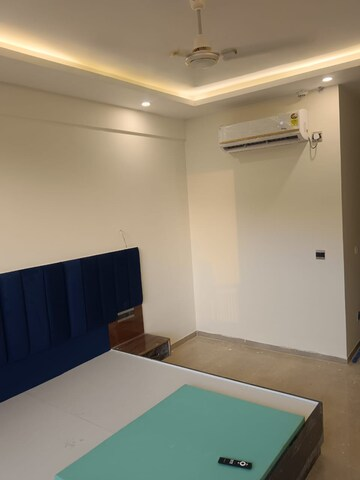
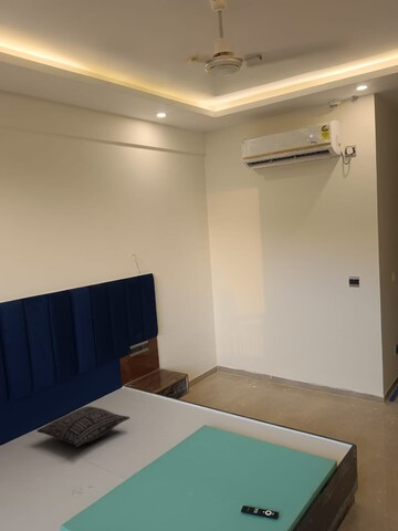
+ pillow [35,405,130,448]
